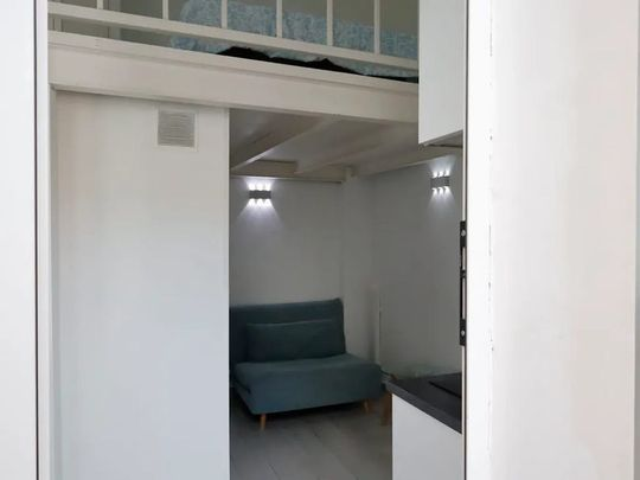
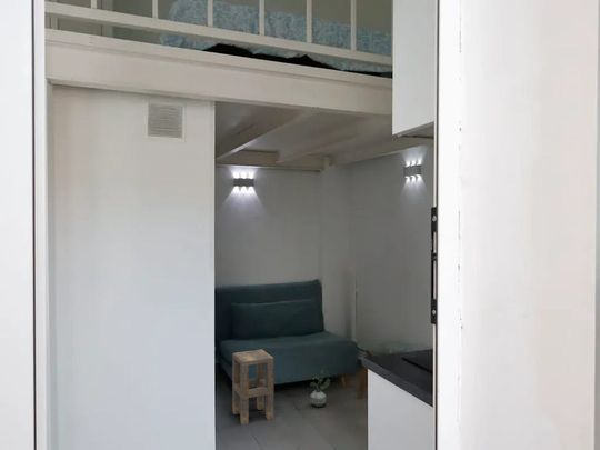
+ potted plant [310,369,331,408]
+ side table [231,348,274,426]
